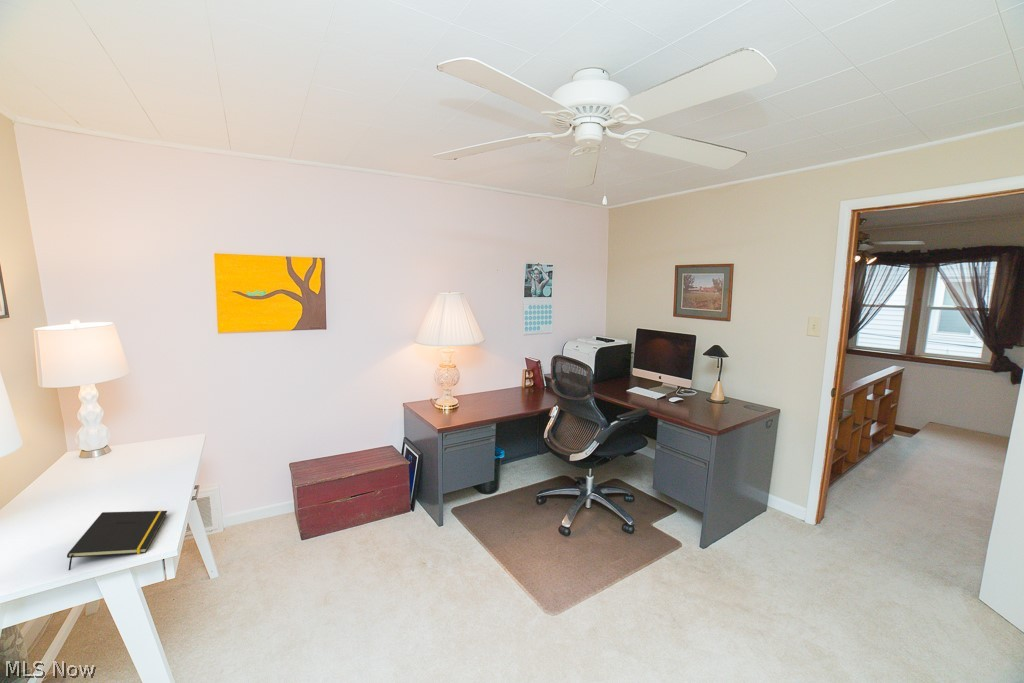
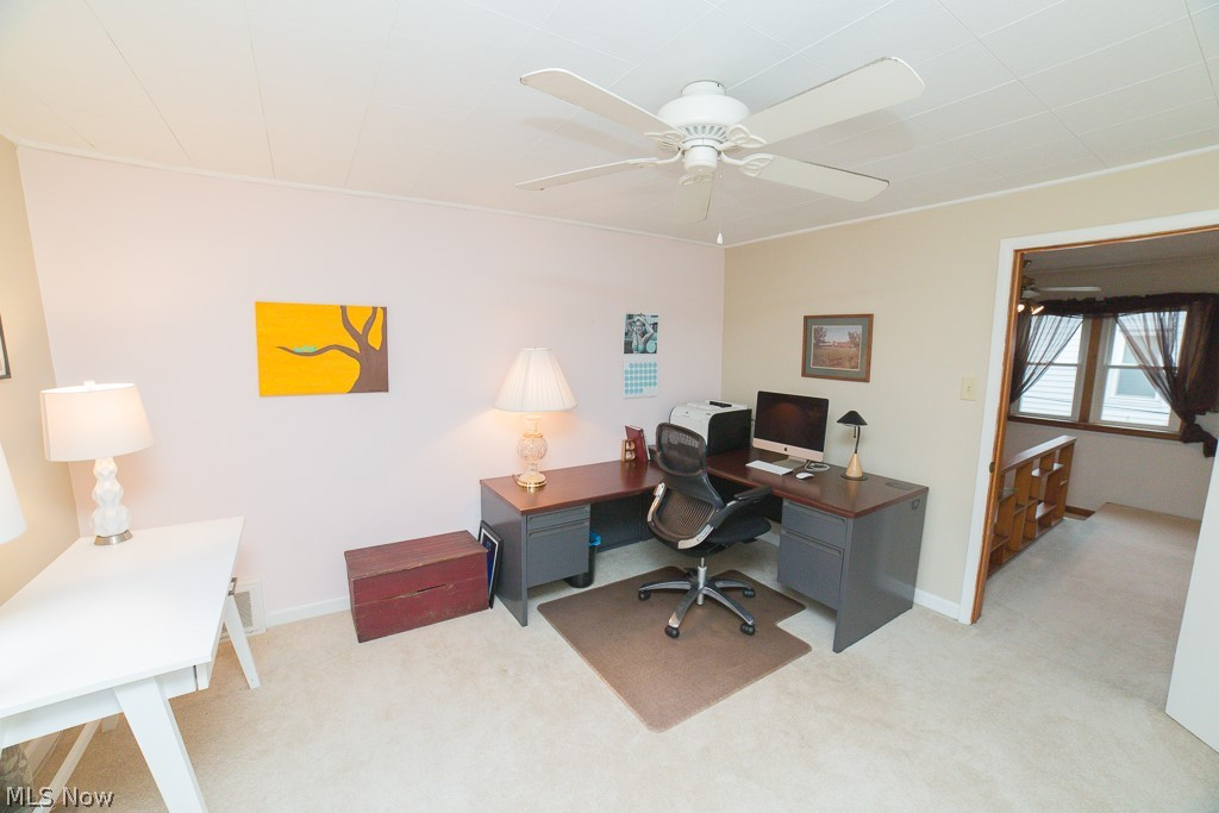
- notepad [66,510,168,571]
